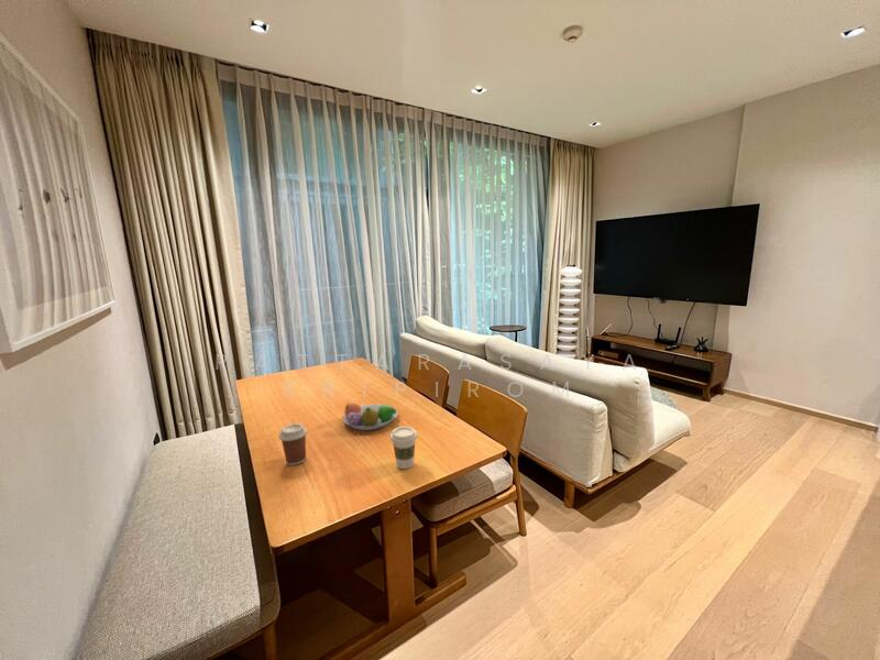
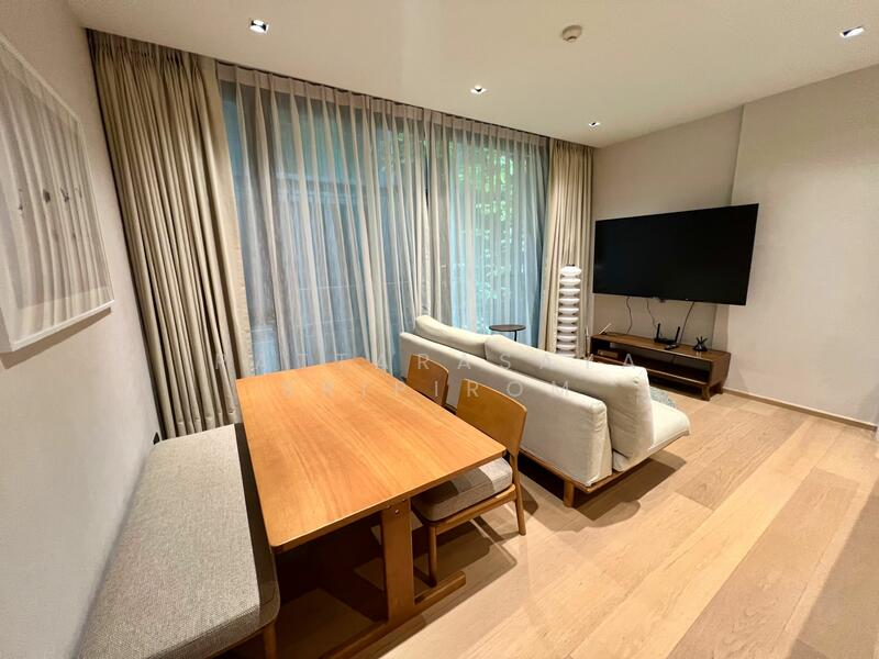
- fruit bowl [342,402,399,431]
- coffee cup [278,422,308,466]
- coffee cup [389,426,418,470]
